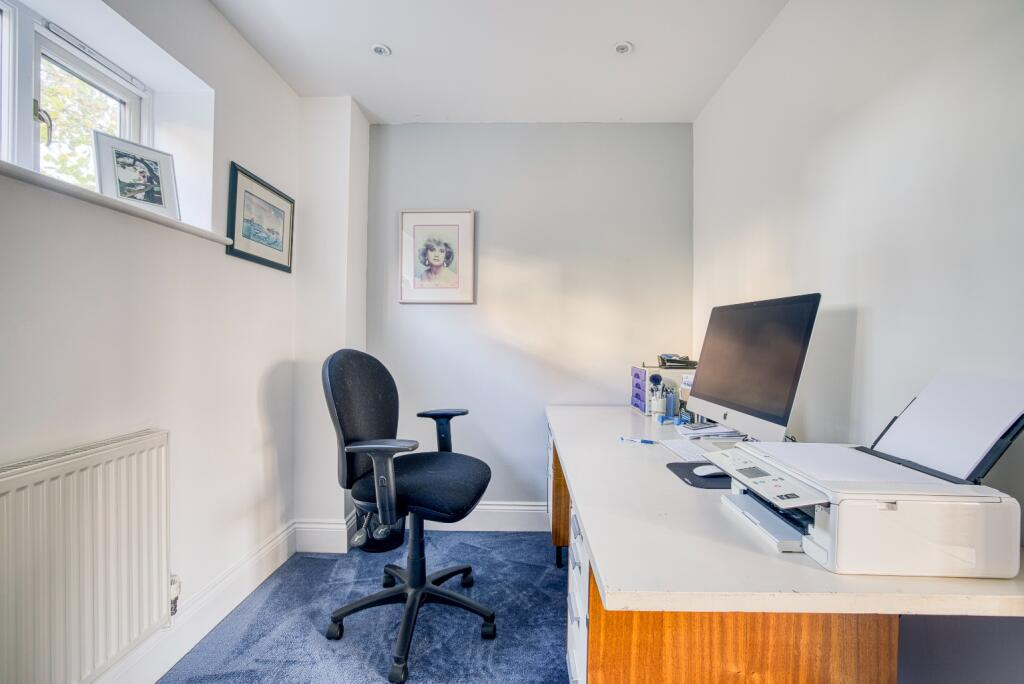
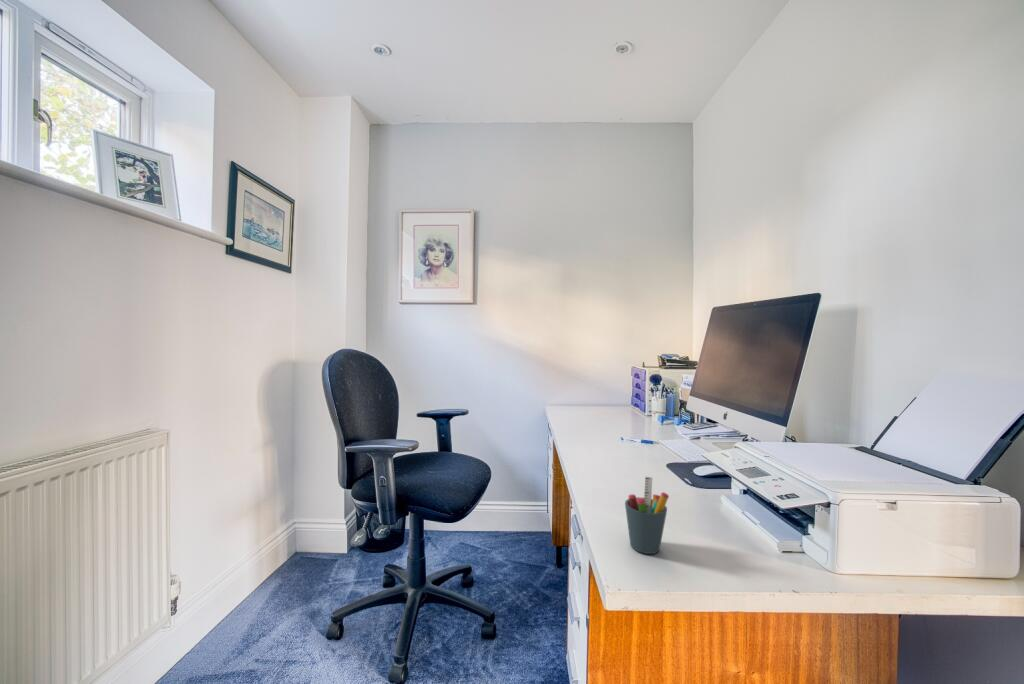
+ pen holder [624,475,670,555]
